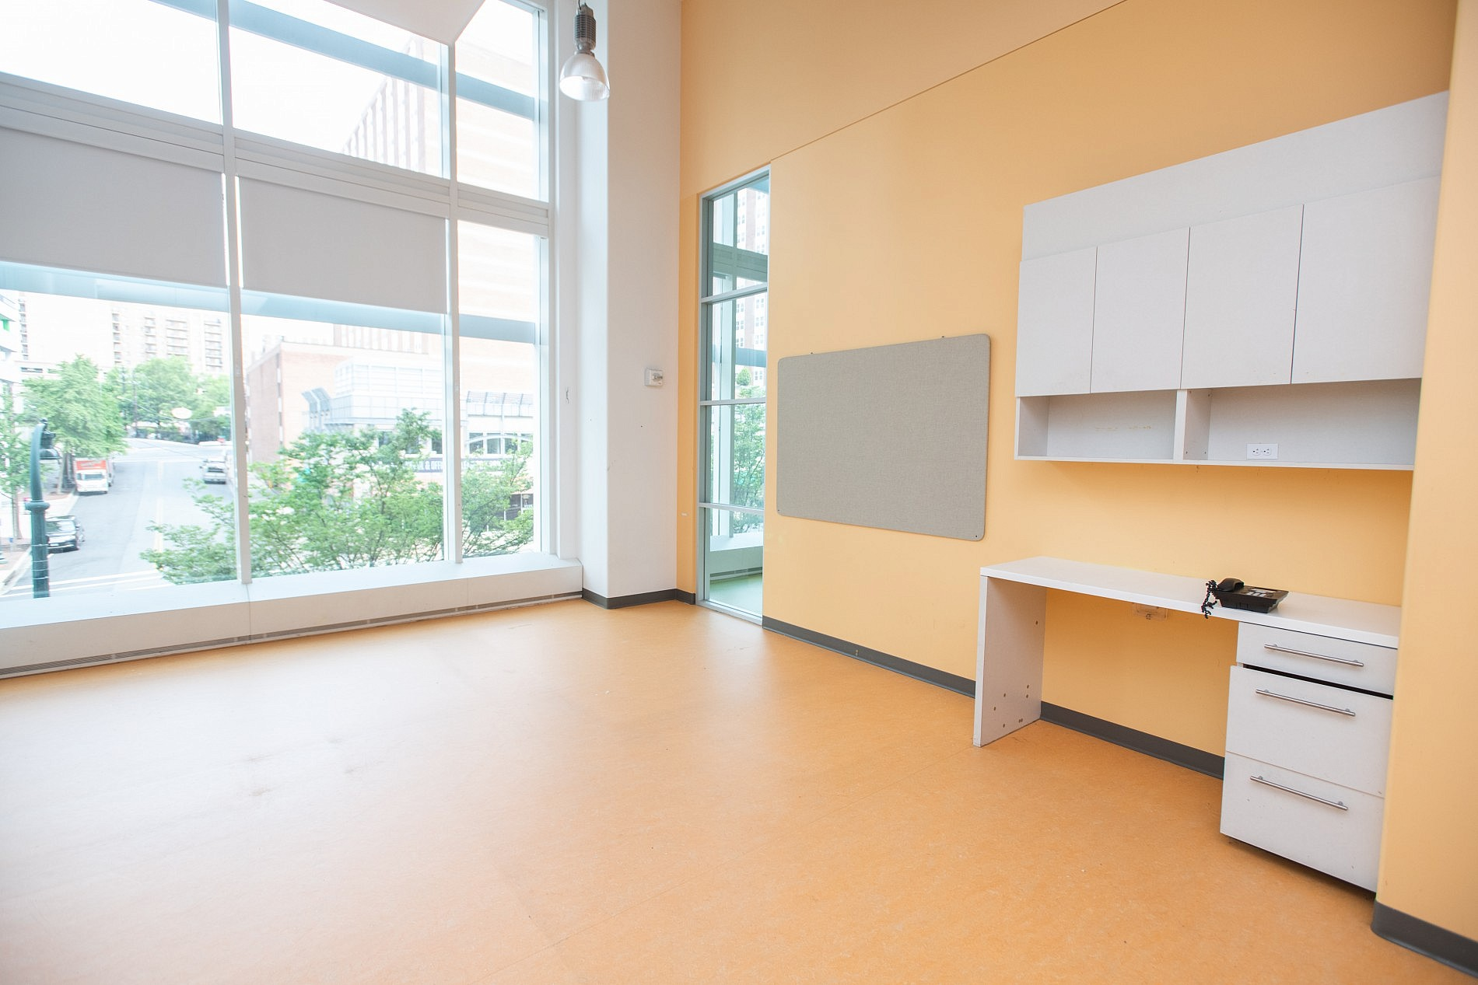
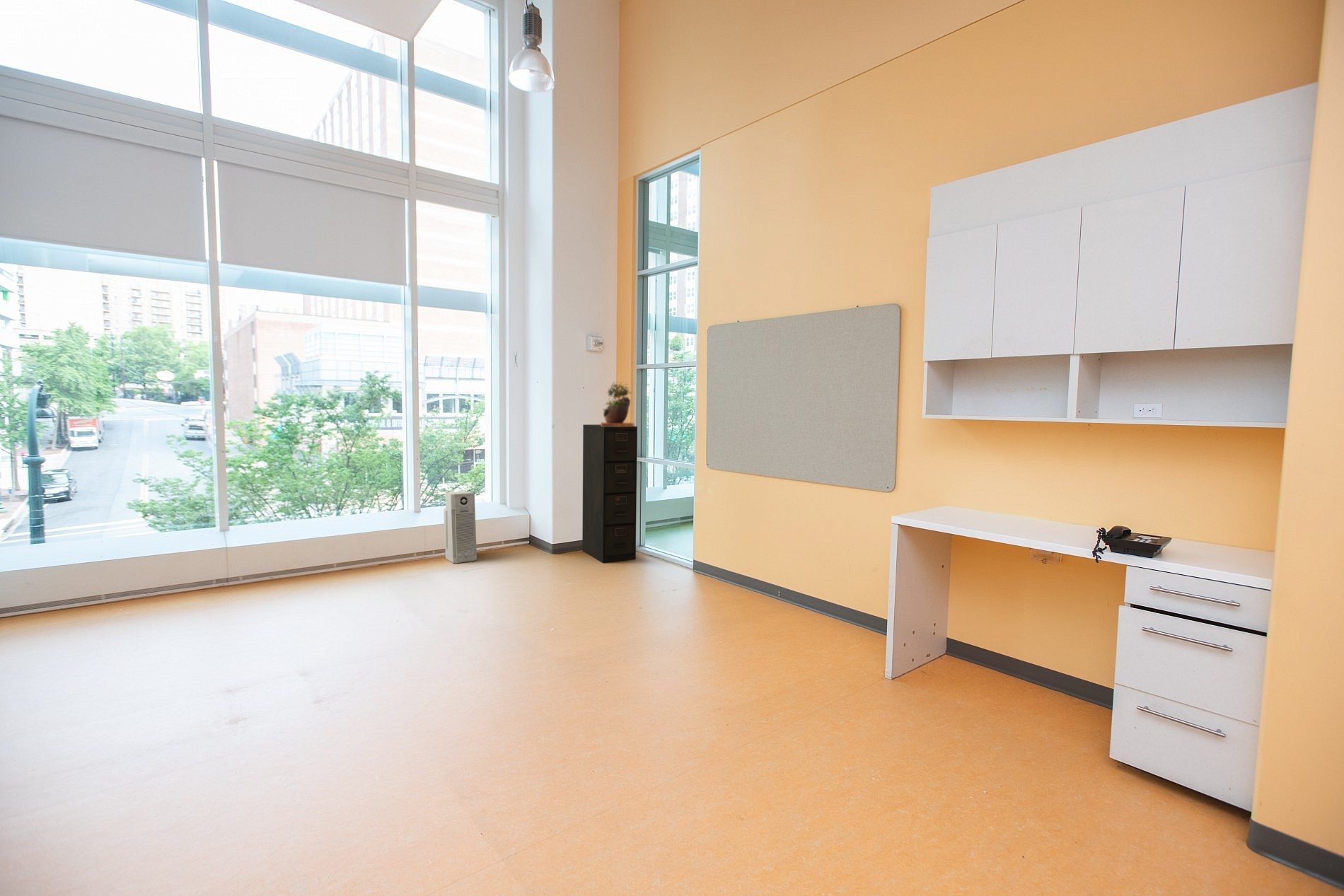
+ air purifier [444,491,477,564]
+ potted plant [600,380,635,426]
+ filing cabinet [581,424,638,564]
